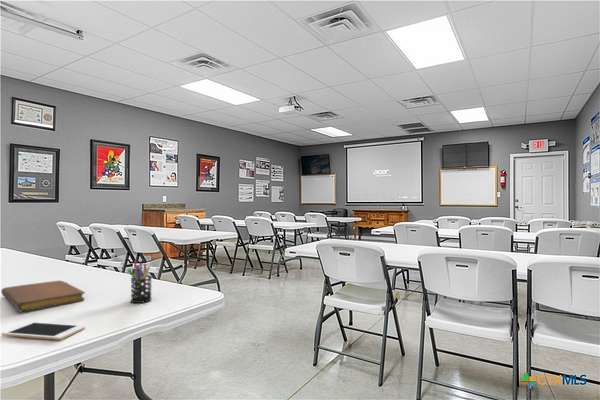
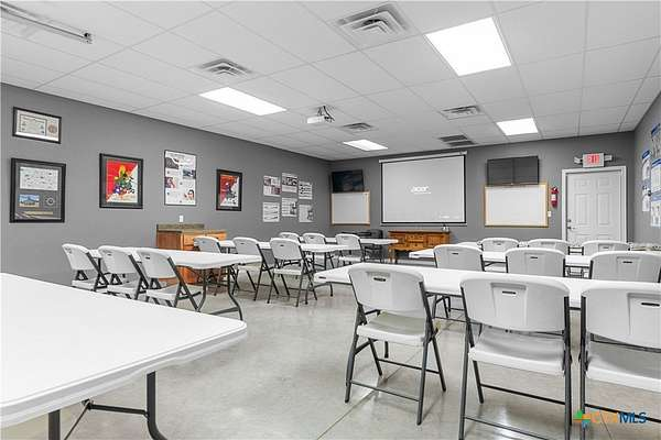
- cell phone [1,321,86,341]
- pen holder [127,259,153,304]
- notebook [0,280,86,312]
